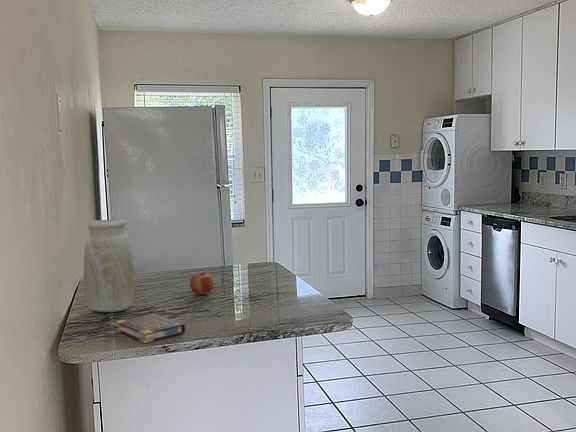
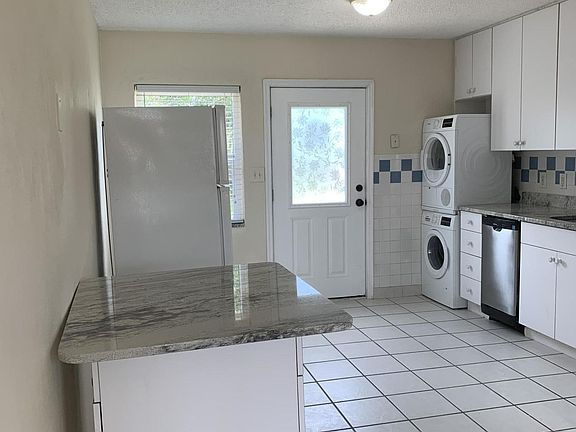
- book [115,313,186,344]
- vase [83,219,136,313]
- apple [189,271,215,296]
